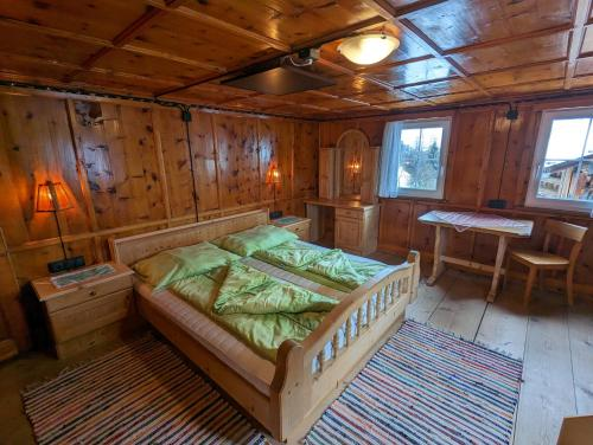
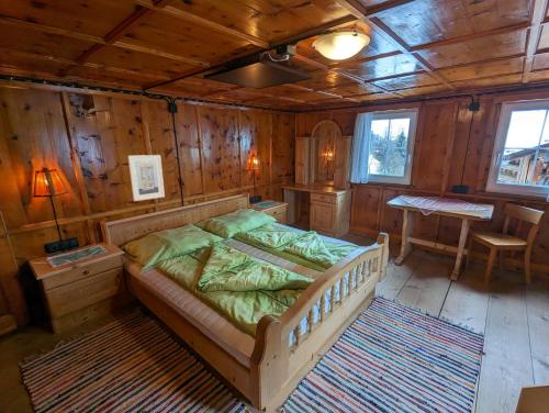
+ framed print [127,154,166,202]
